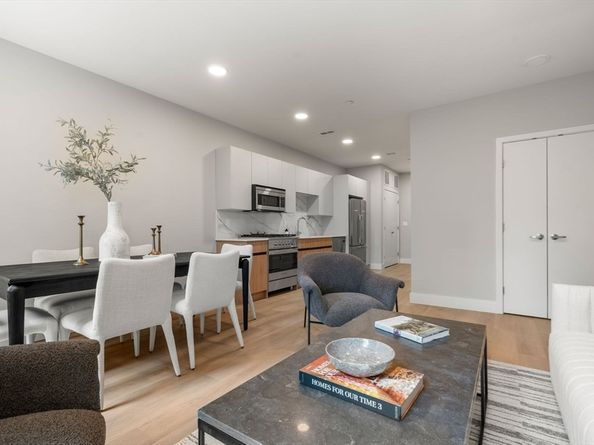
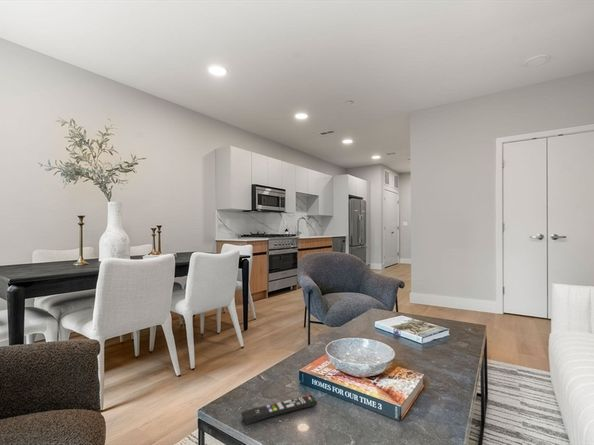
+ remote control [241,394,318,426]
